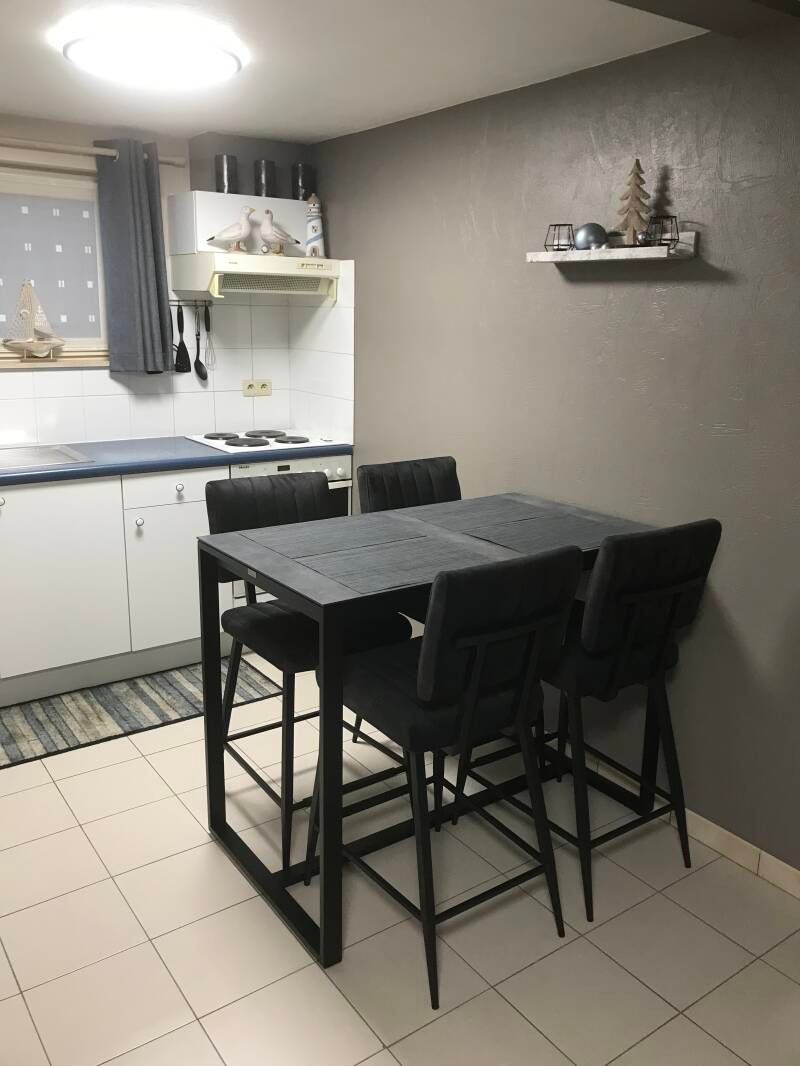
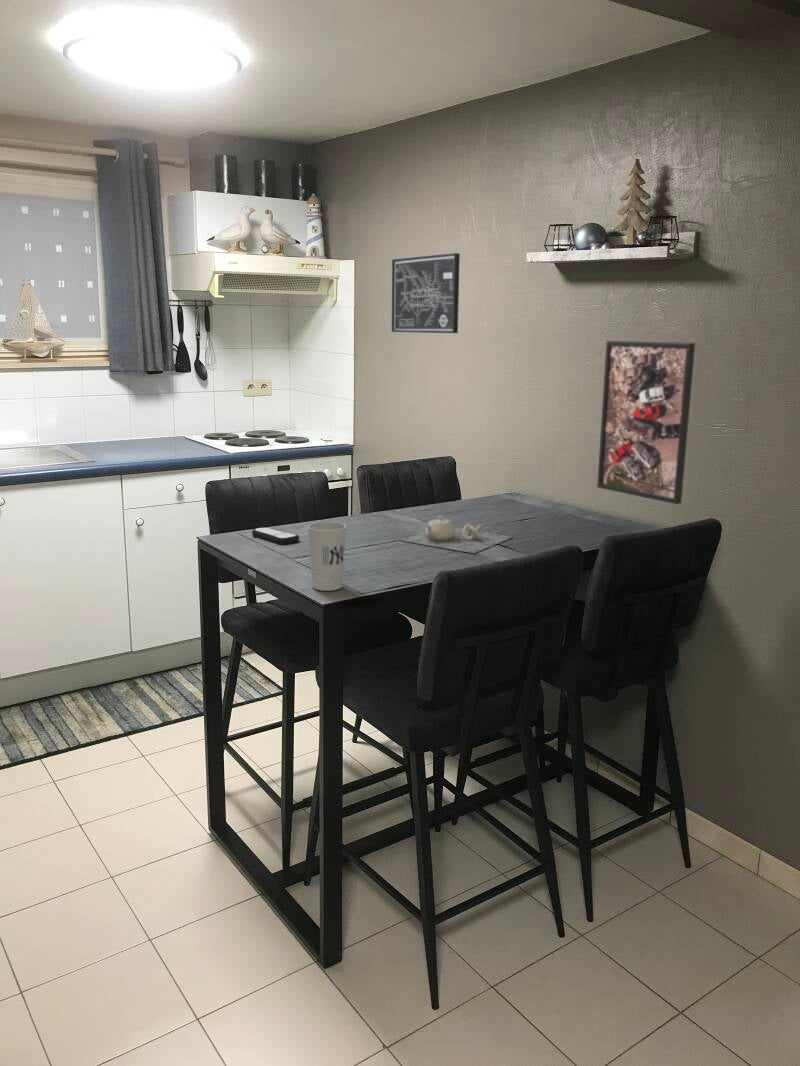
+ cup [307,521,347,592]
+ remote control [251,526,300,546]
+ wall art [391,252,461,334]
+ teapot [400,515,513,554]
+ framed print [596,340,696,505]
